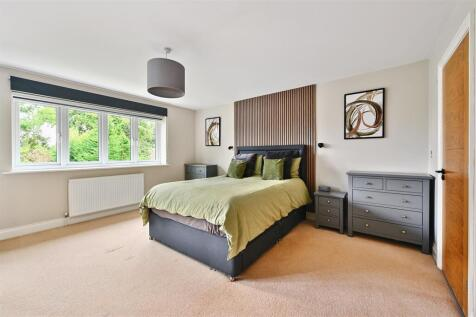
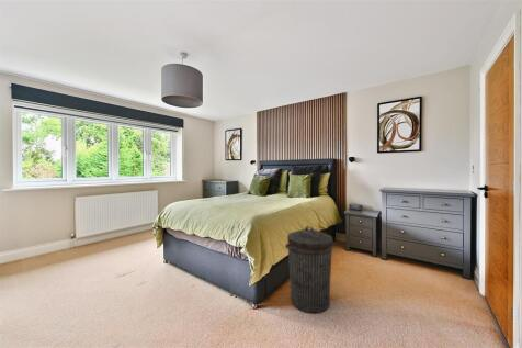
+ trash can [284,225,334,314]
